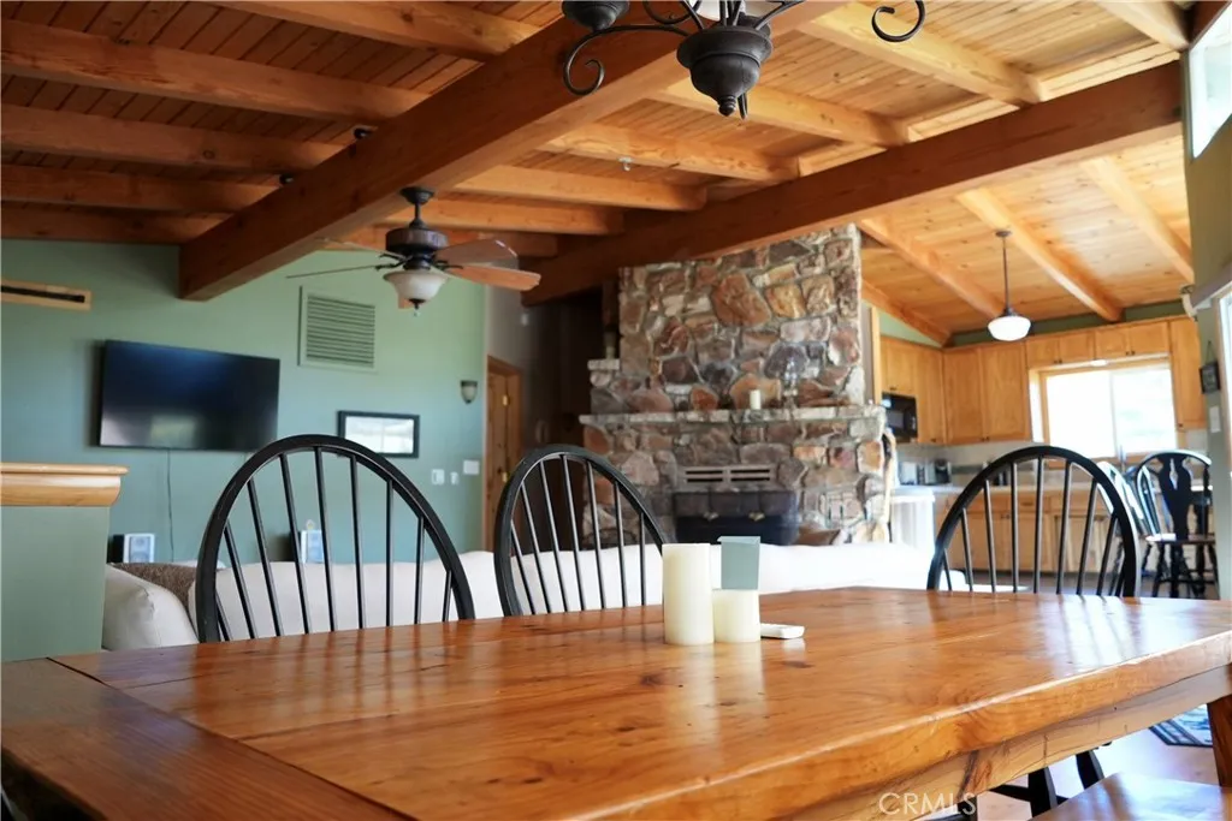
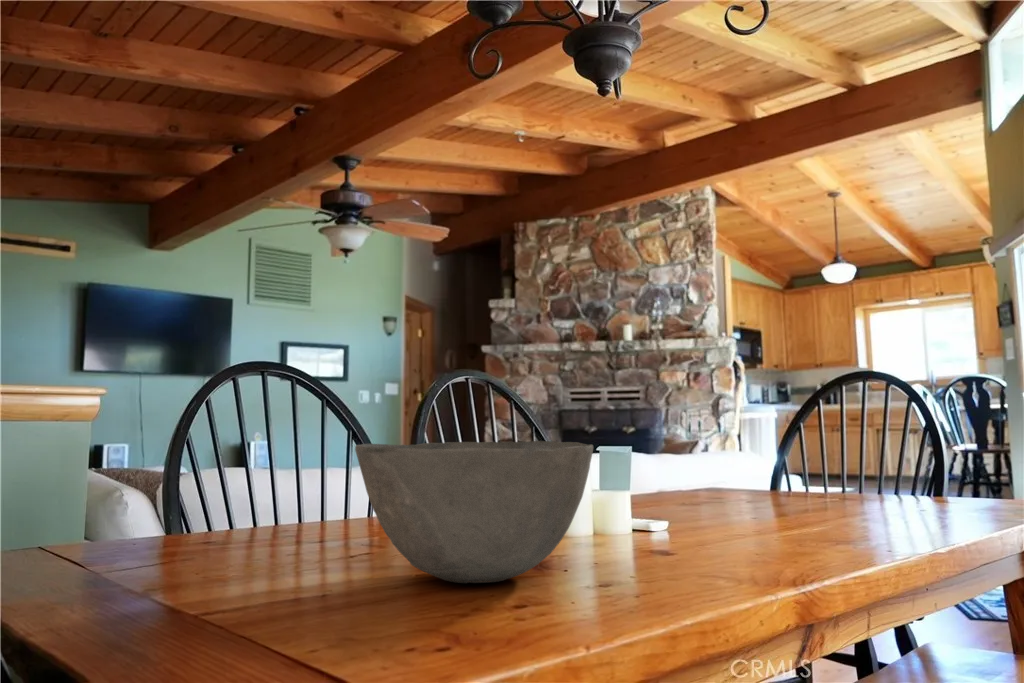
+ bowl [354,440,594,584]
